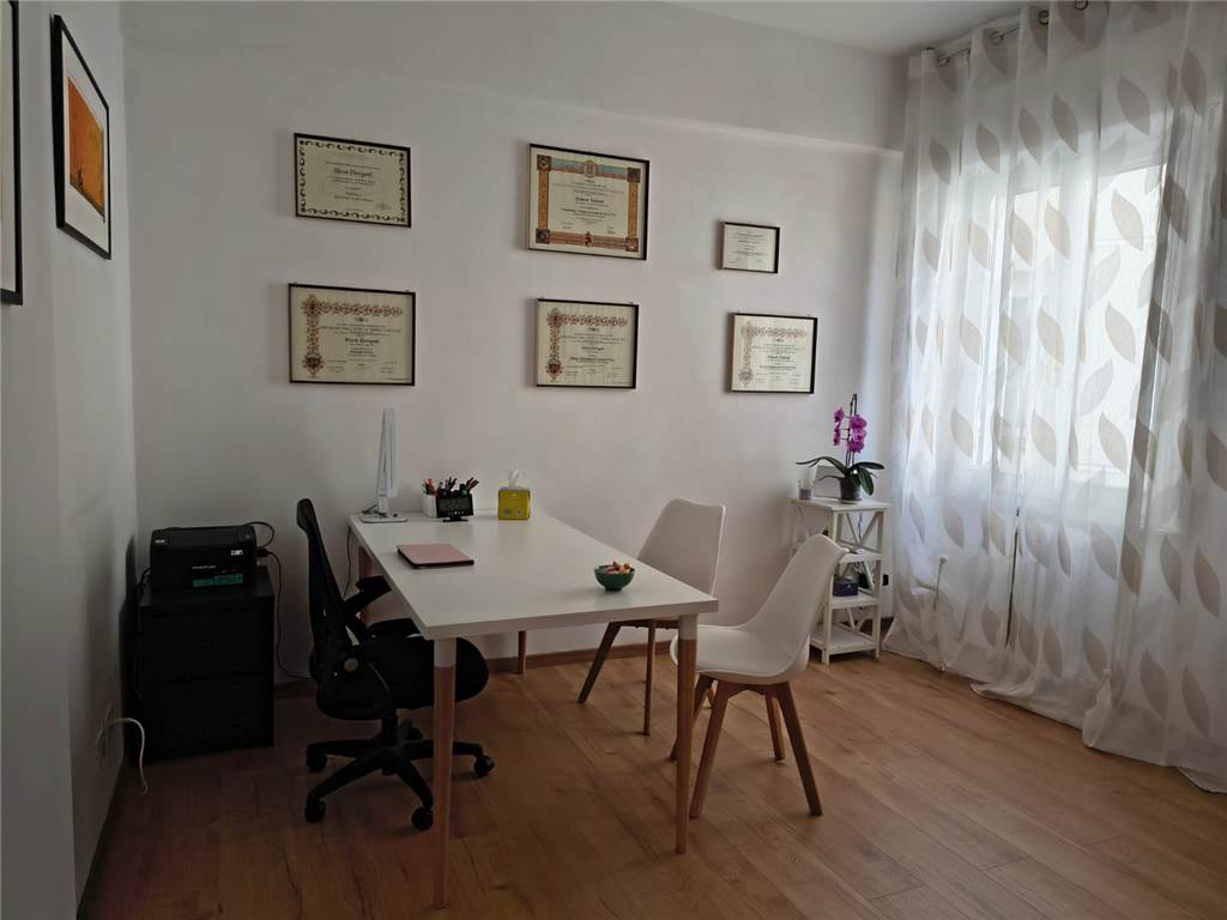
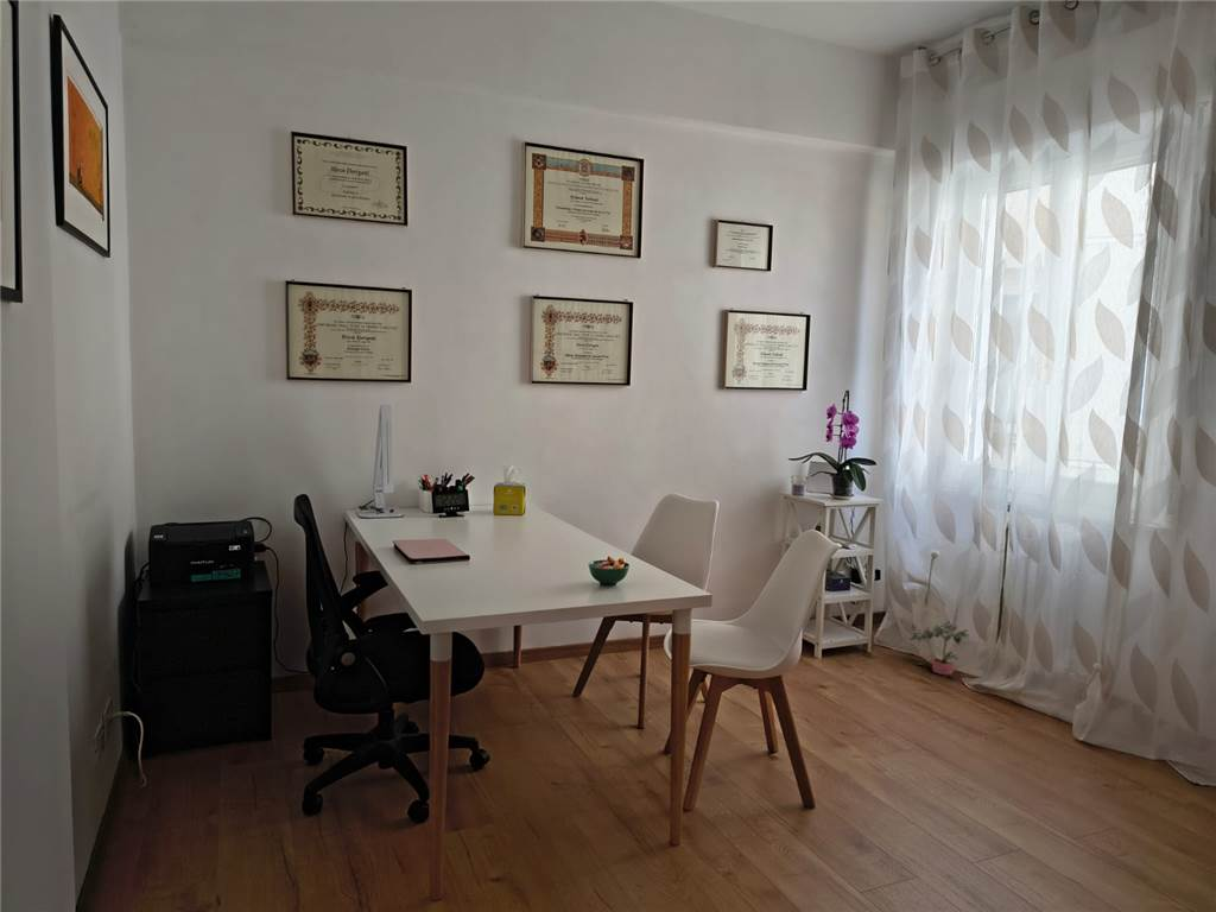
+ potted plant [907,620,970,678]
